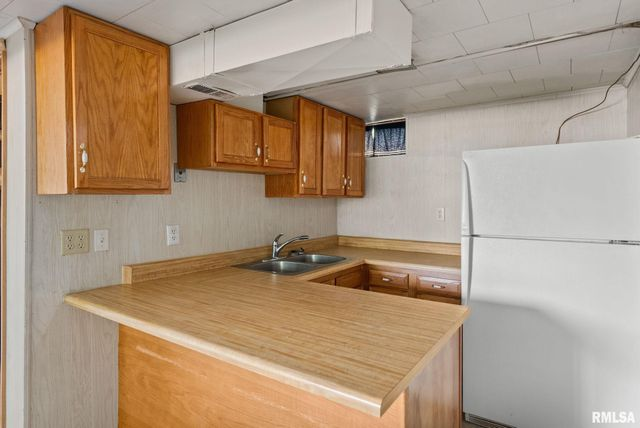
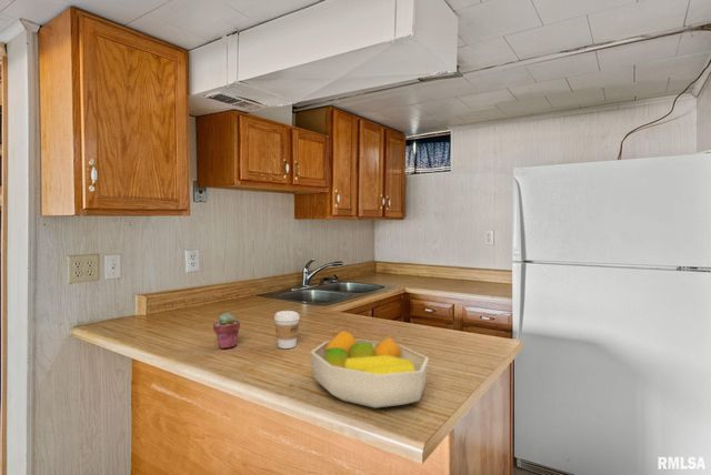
+ potted succulent [212,312,241,350]
+ coffee cup [273,310,301,350]
+ fruit bowl [310,330,430,410]
